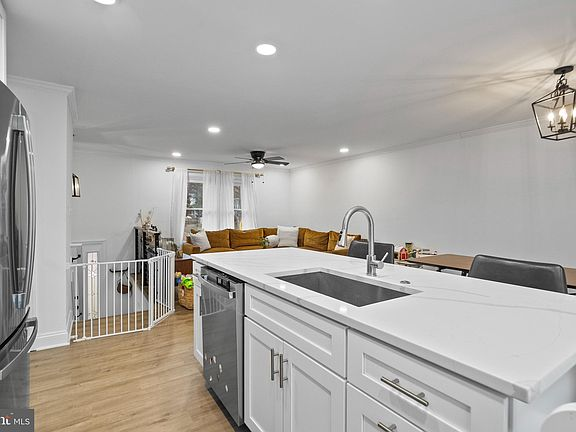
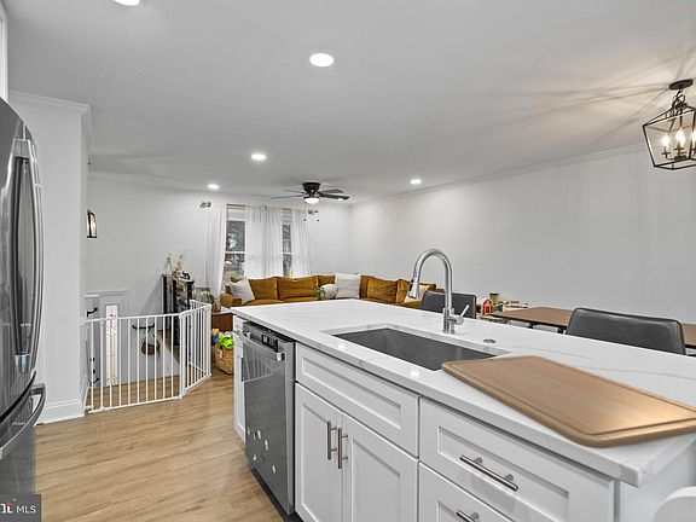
+ chopping board [441,354,696,450]
